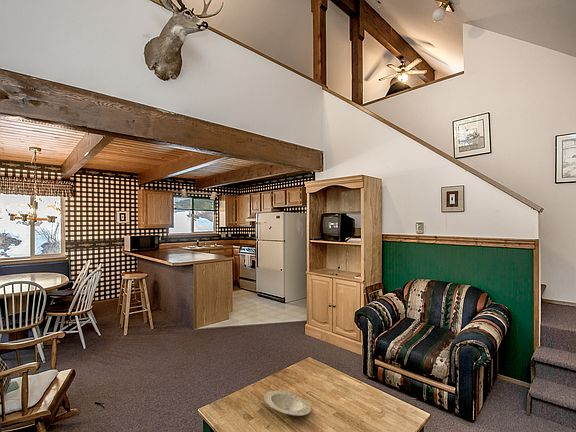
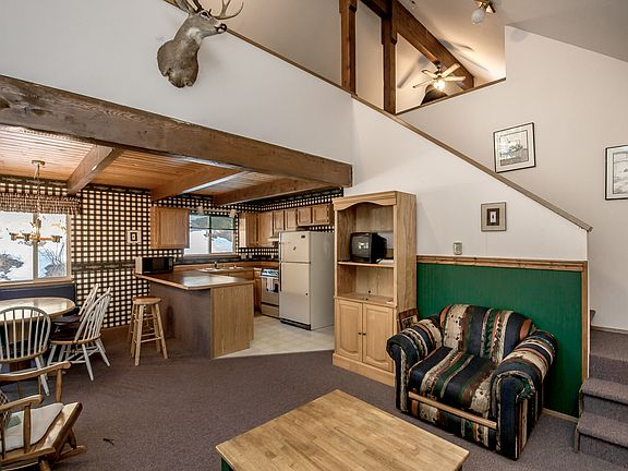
- plate [263,390,312,417]
